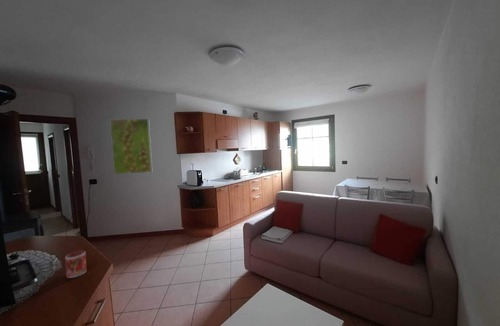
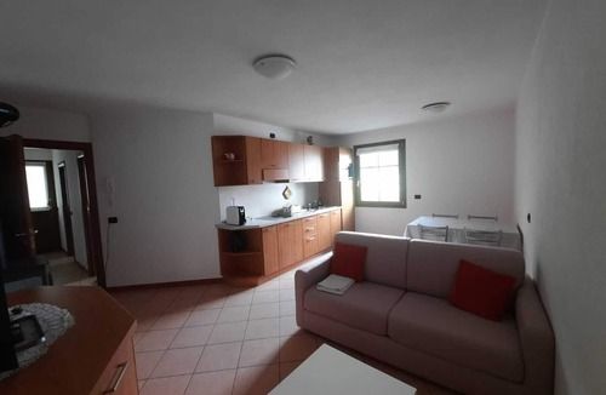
- mug [64,250,87,279]
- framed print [109,118,153,175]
